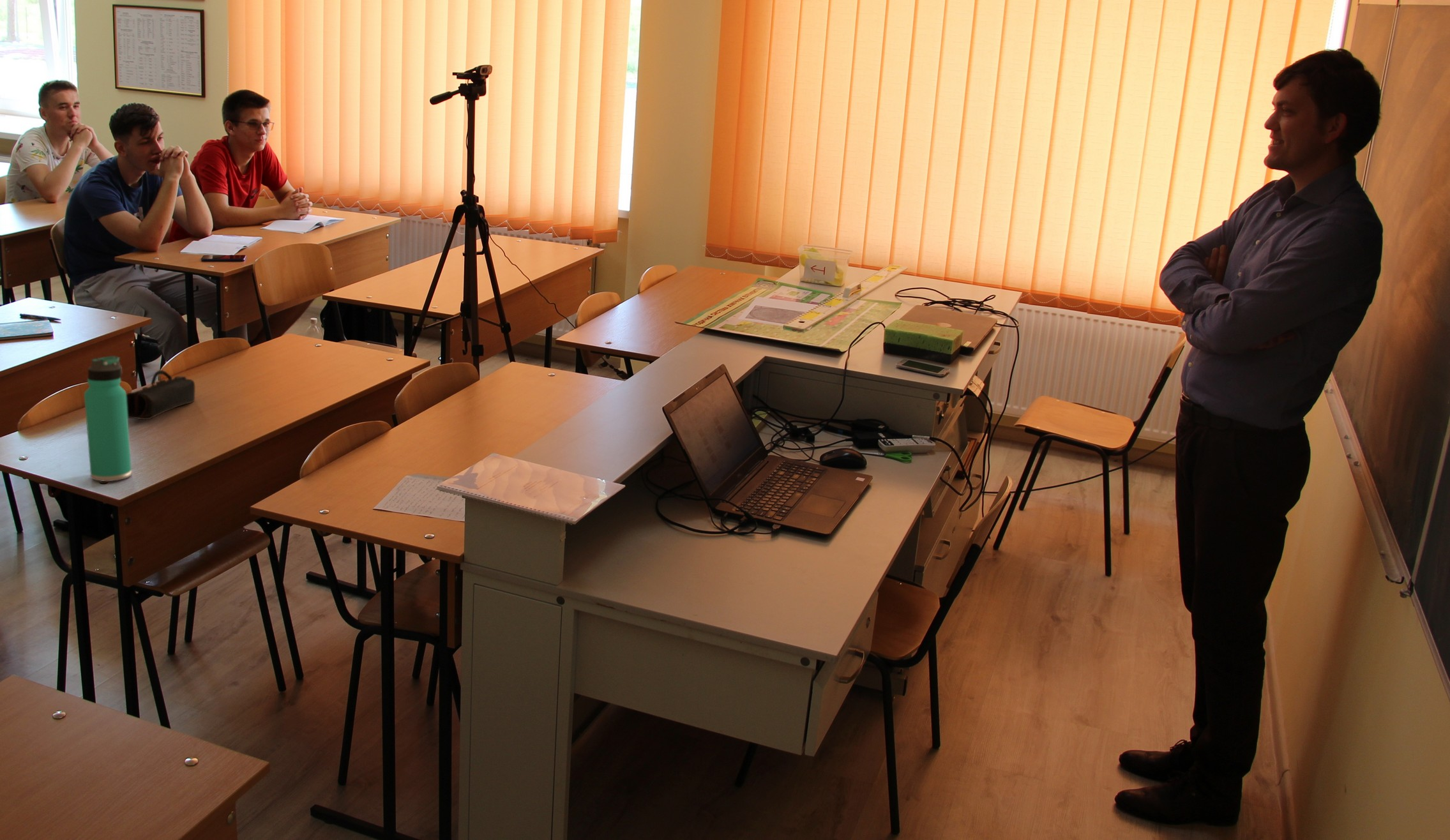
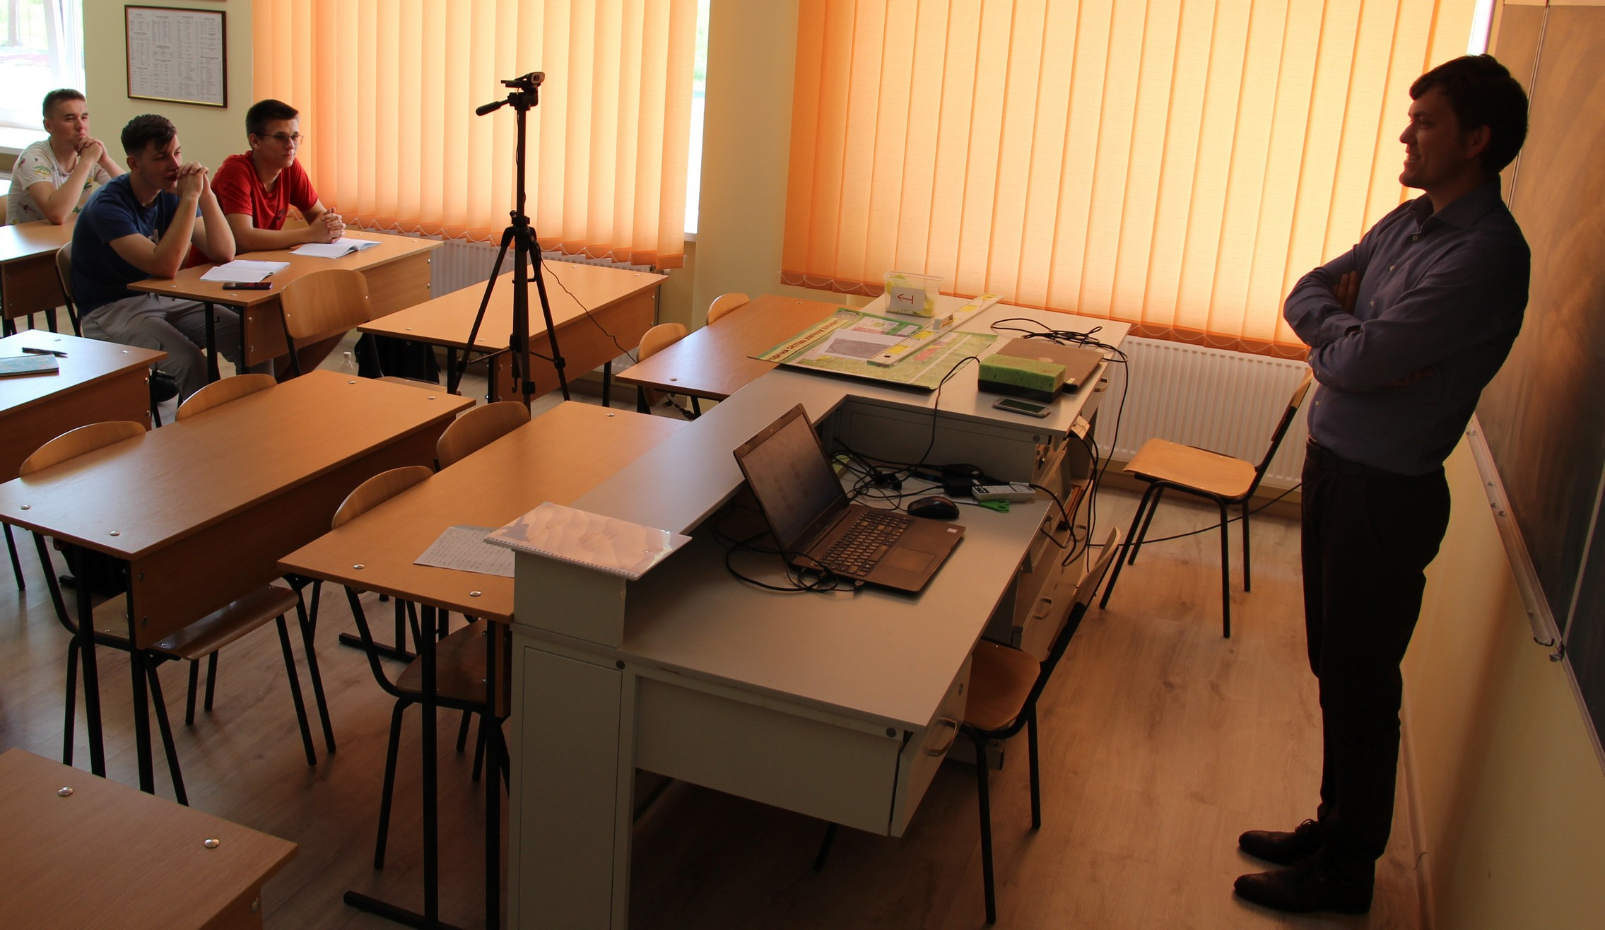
- thermos bottle [84,356,132,482]
- pencil case [126,370,196,420]
